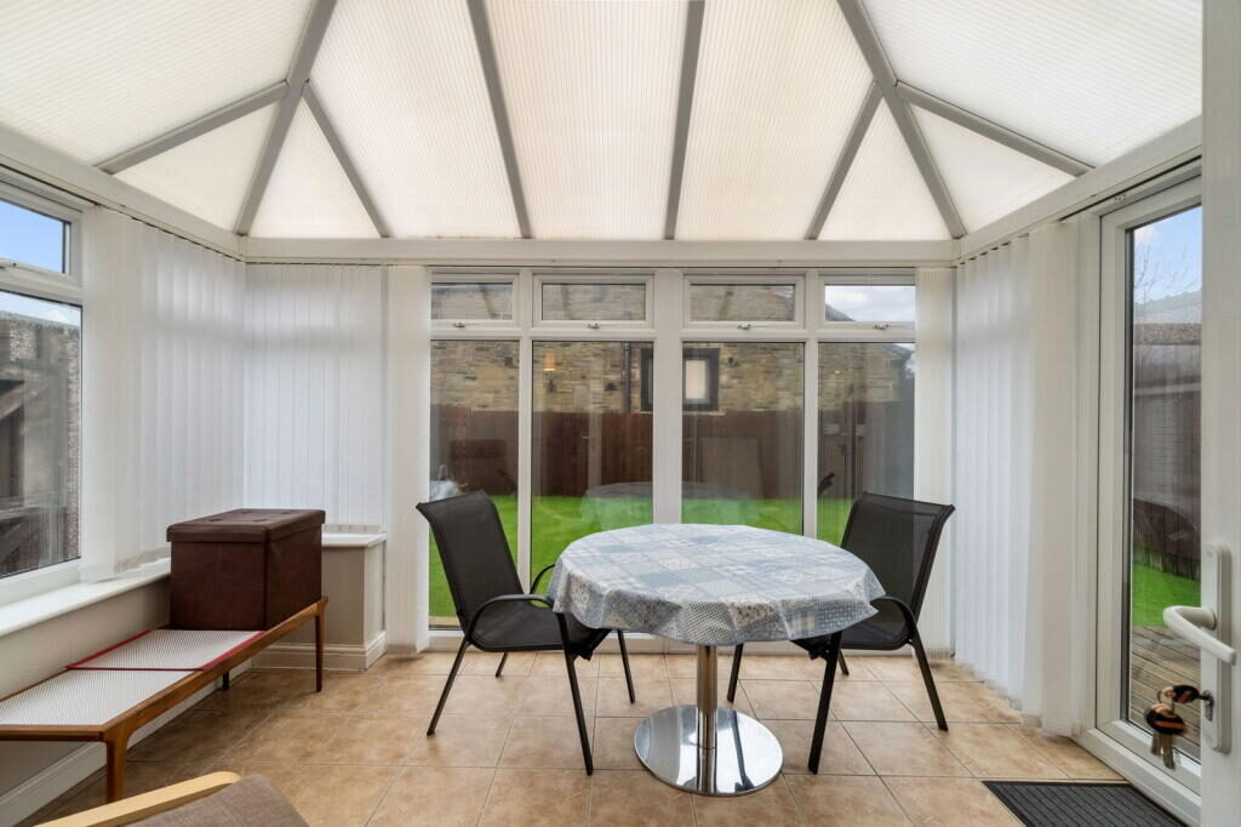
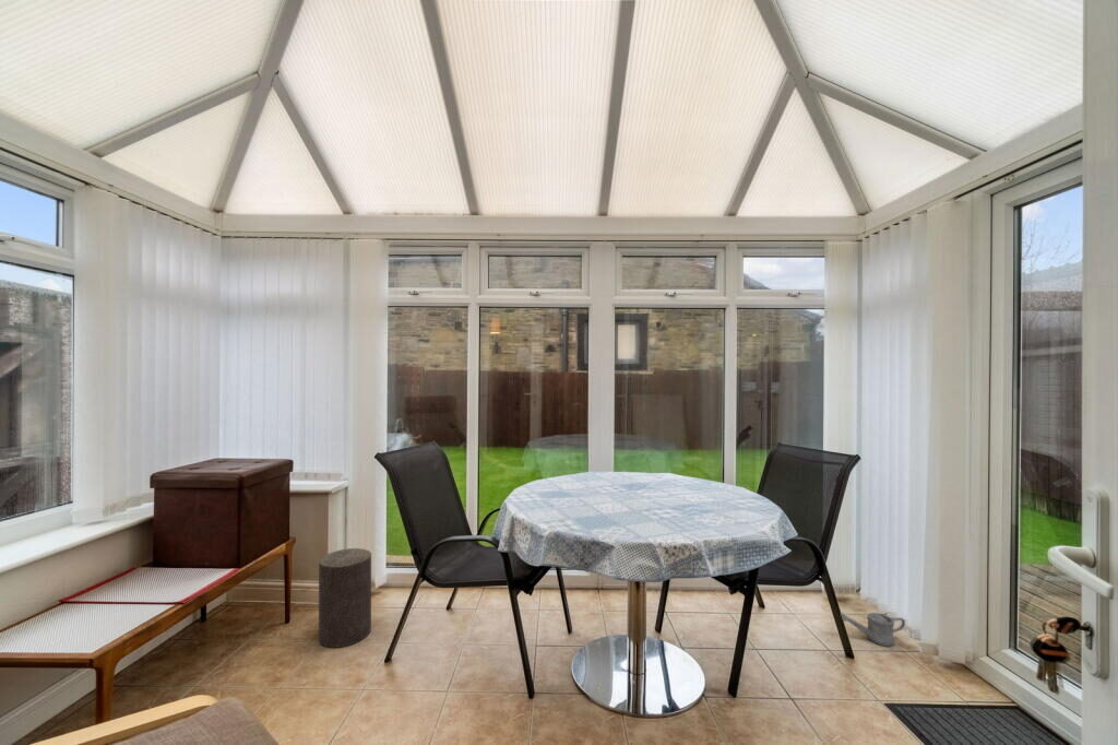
+ watering can [840,612,906,648]
+ stool [318,547,372,649]
